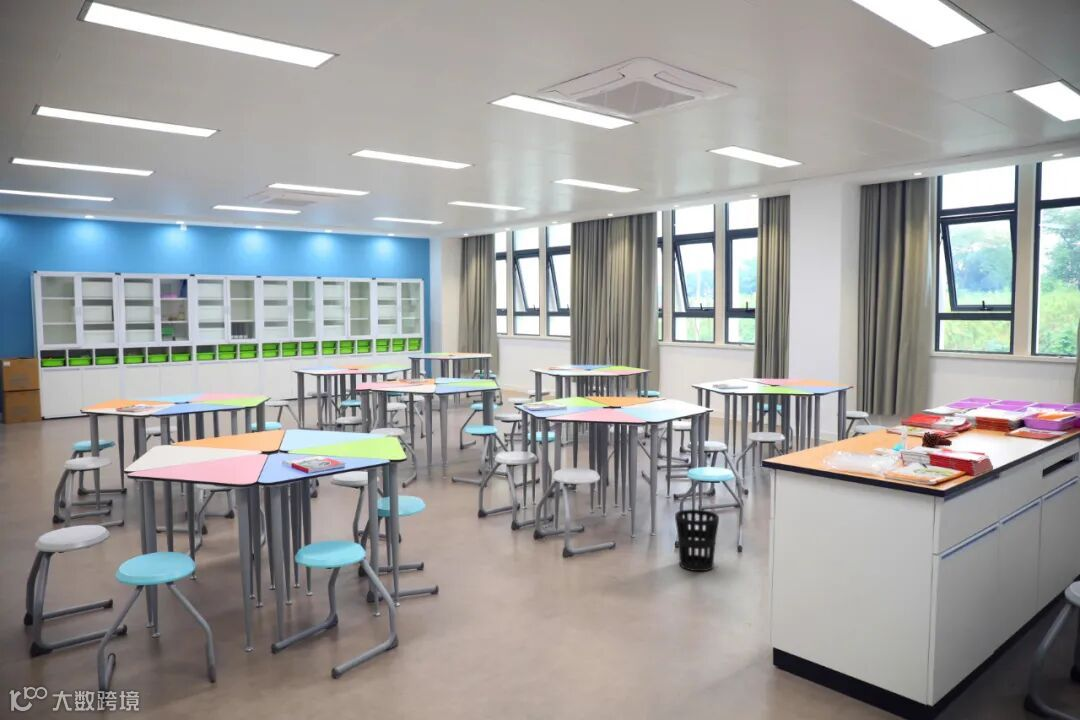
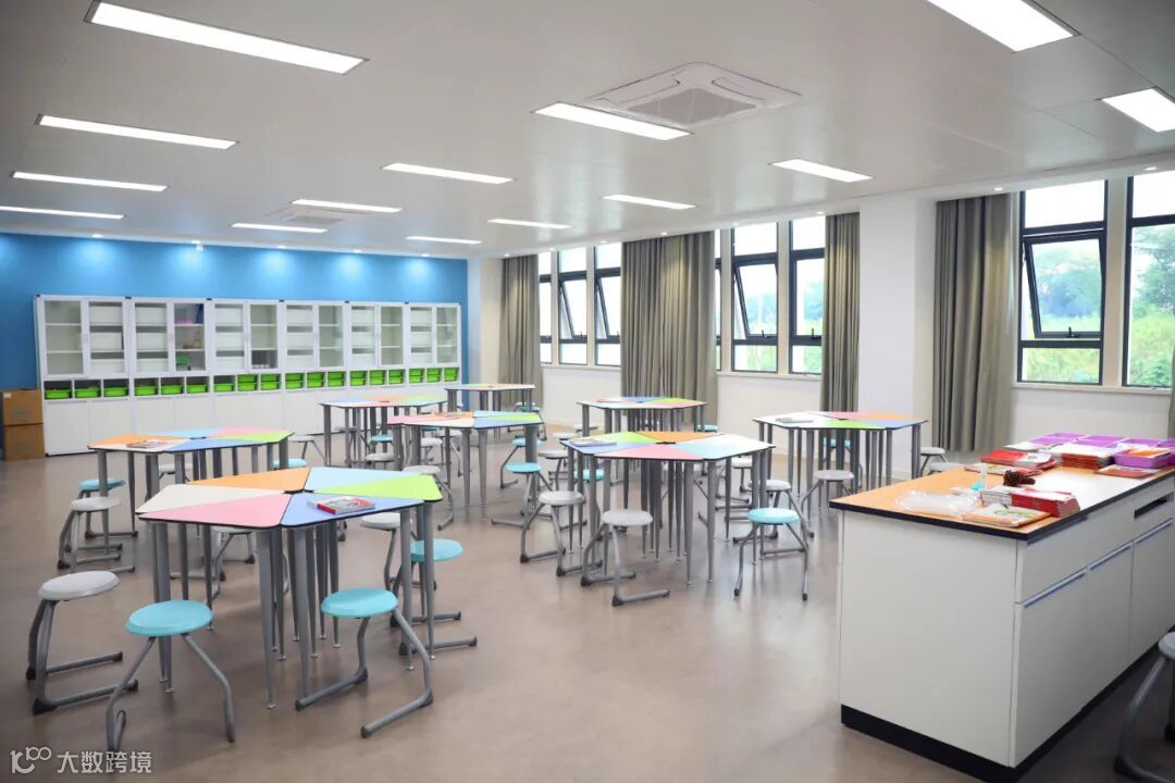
- wastebasket [674,508,720,572]
